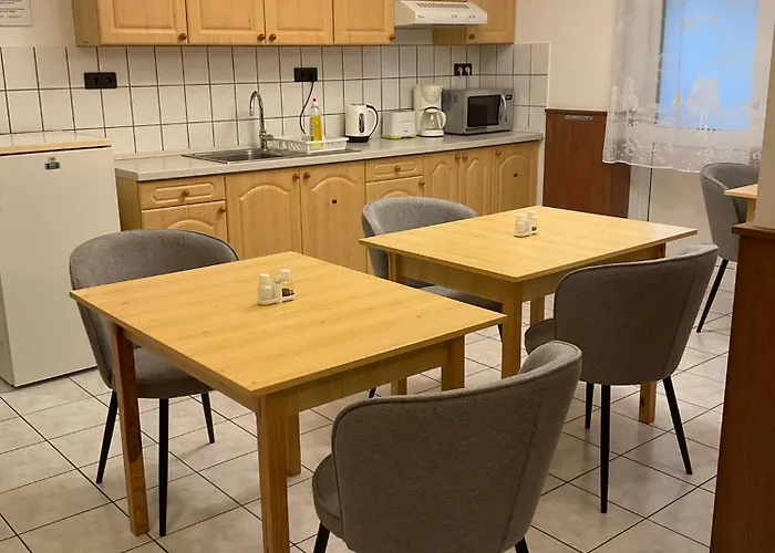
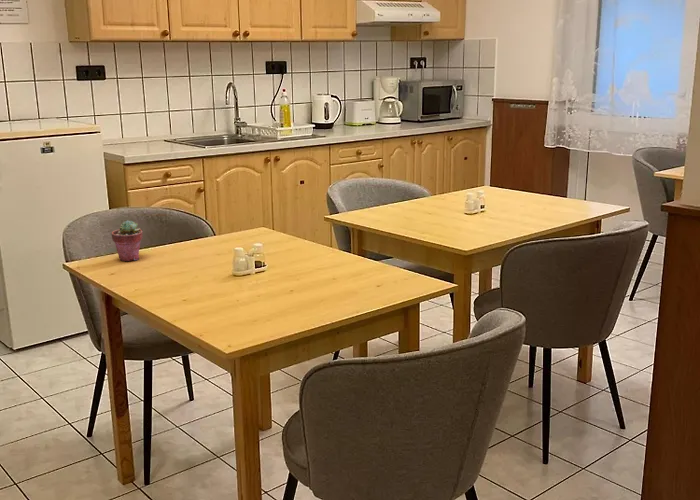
+ potted succulent [111,219,144,262]
